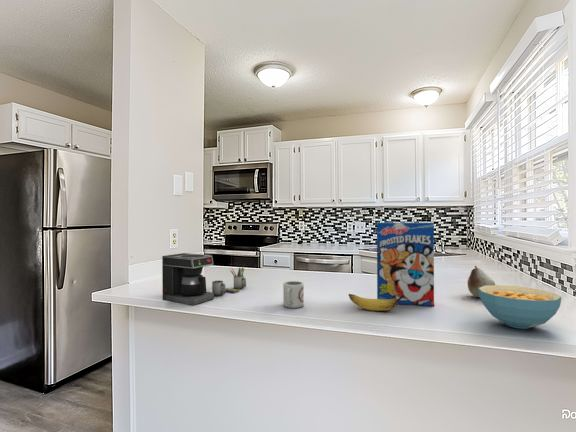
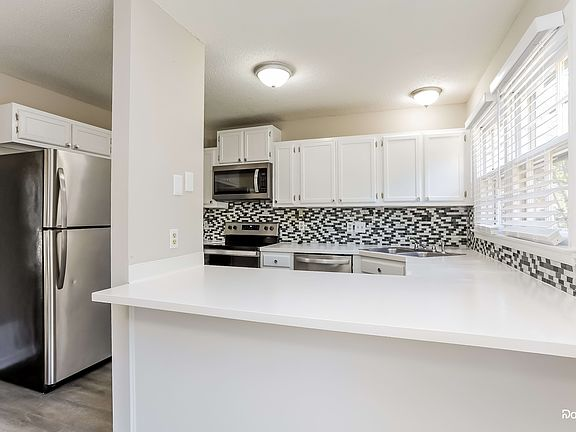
- fruit [467,265,496,298]
- cereal box [376,221,435,307]
- cereal bowl [478,284,562,330]
- coffee maker [161,252,247,306]
- banana [348,293,404,312]
- cup [282,280,305,309]
